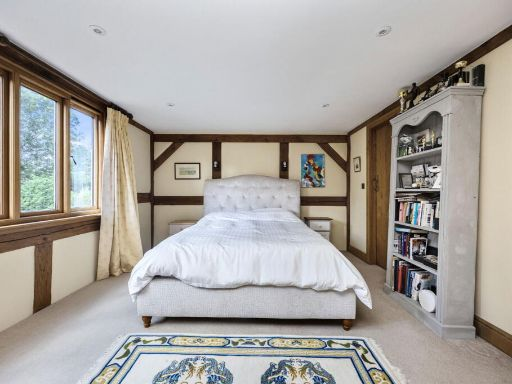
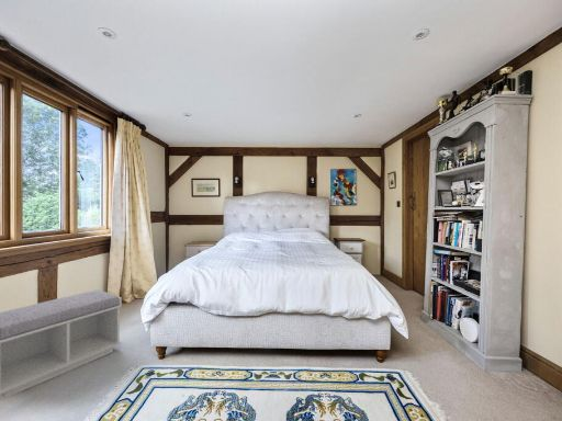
+ bench [0,288,123,399]
